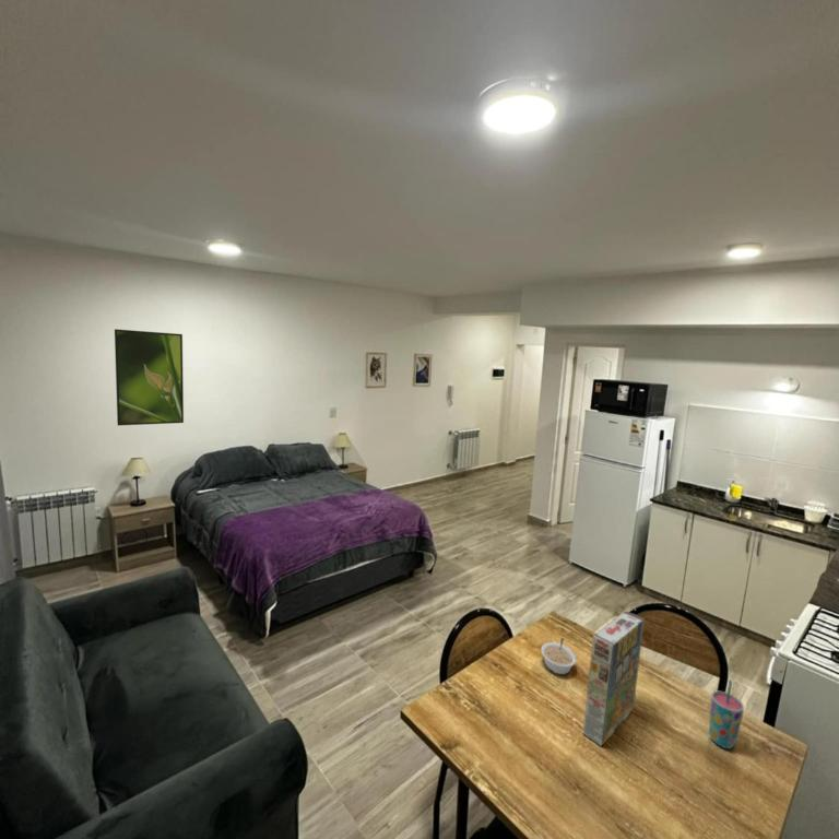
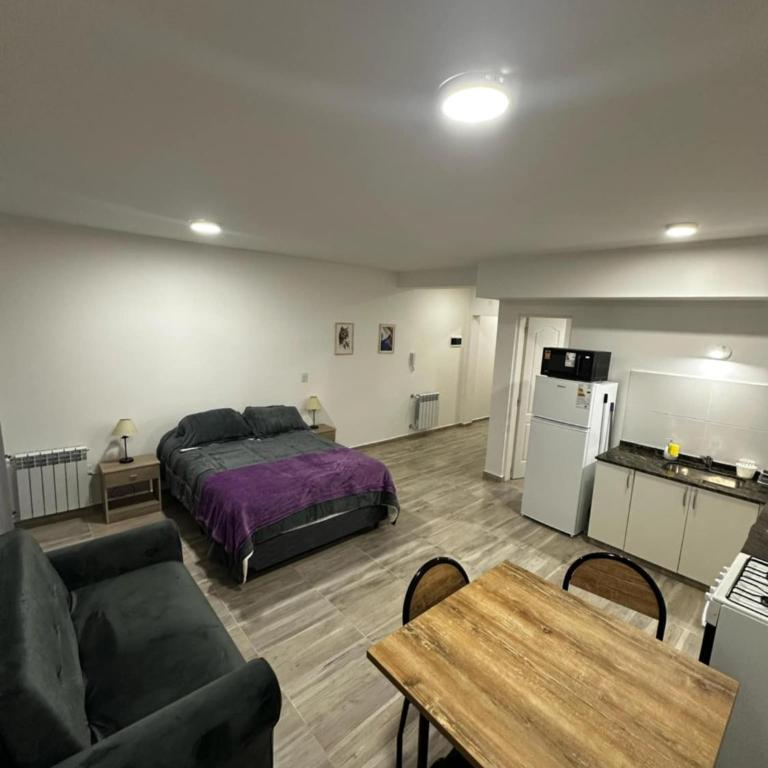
- cup [708,678,745,749]
- cereal box [582,610,646,747]
- legume [540,637,578,675]
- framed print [114,328,185,427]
